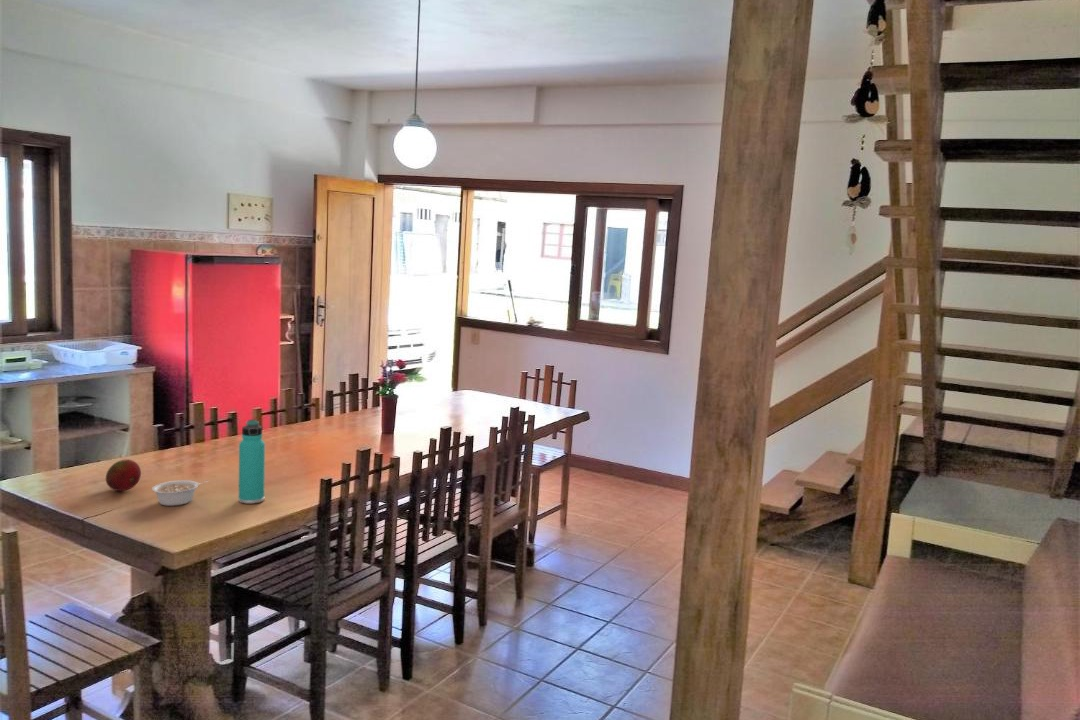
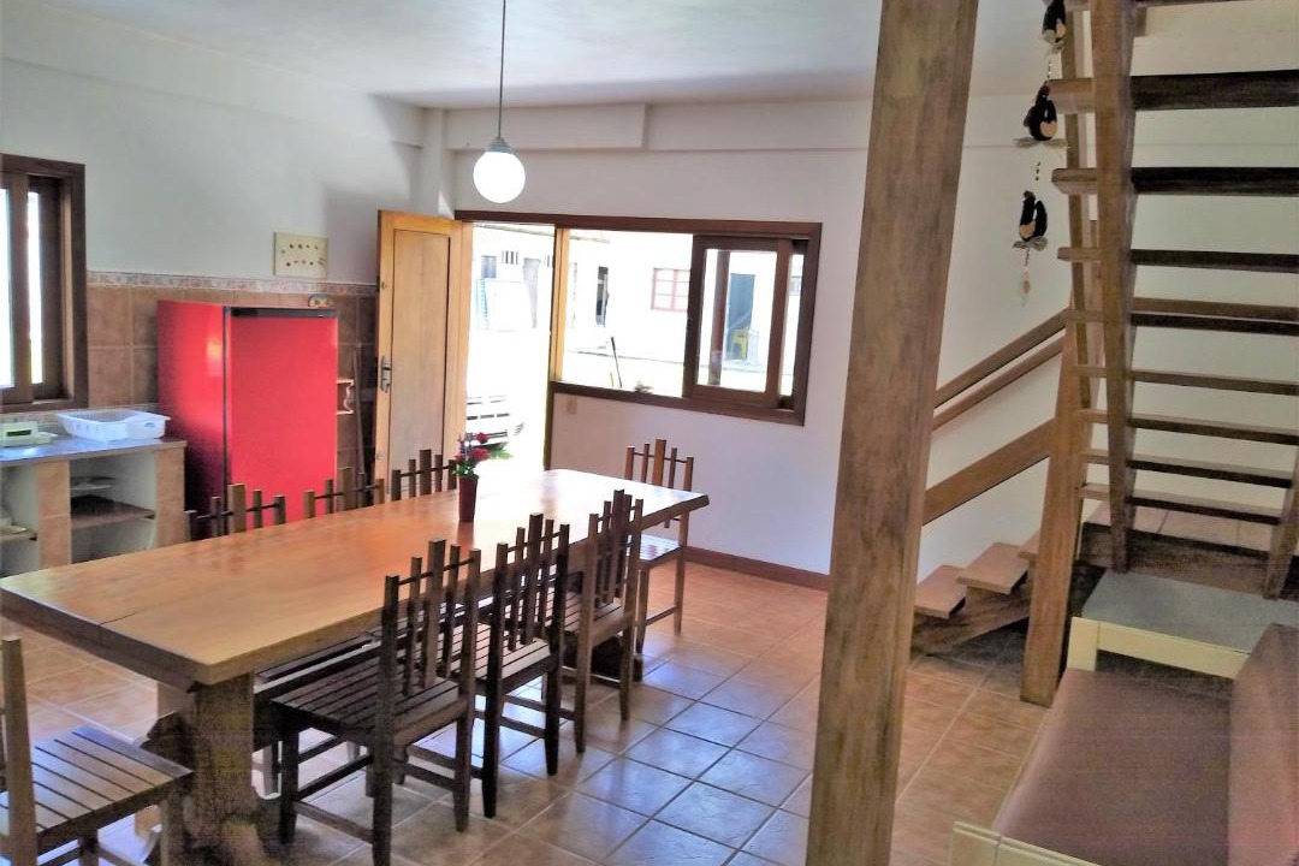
- fruit [105,458,142,492]
- legume [151,479,210,507]
- thermos bottle [238,419,266,505]
